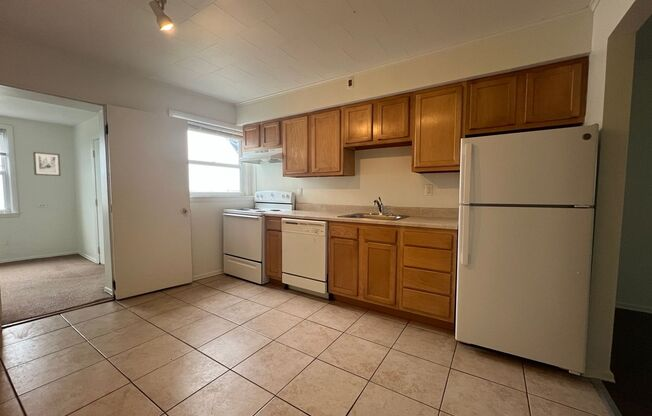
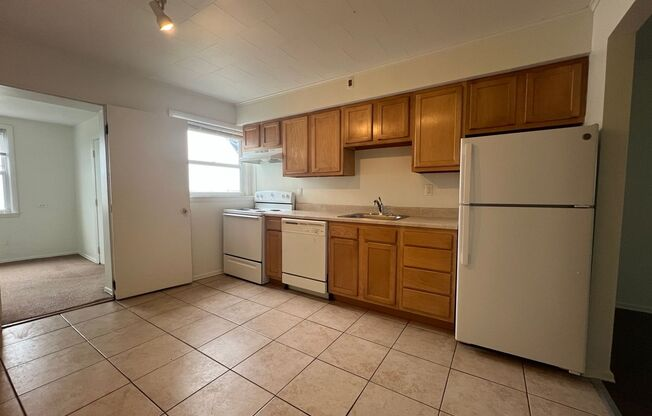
- wall art [32,151,61,177]
